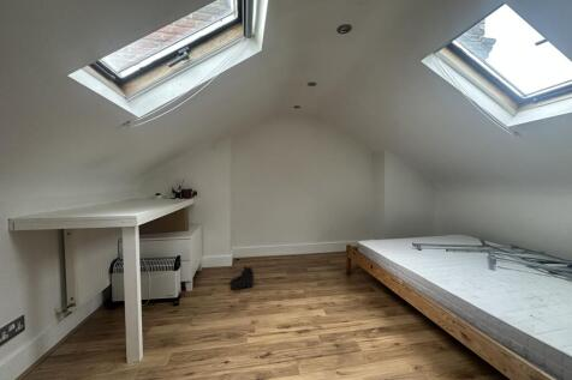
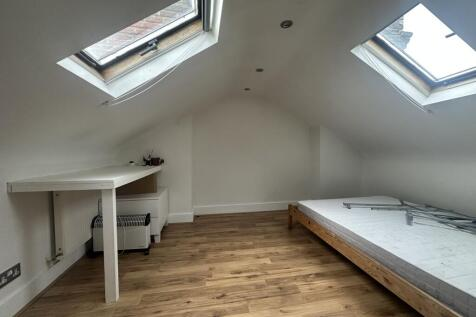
- boots [228,265,256,291]
